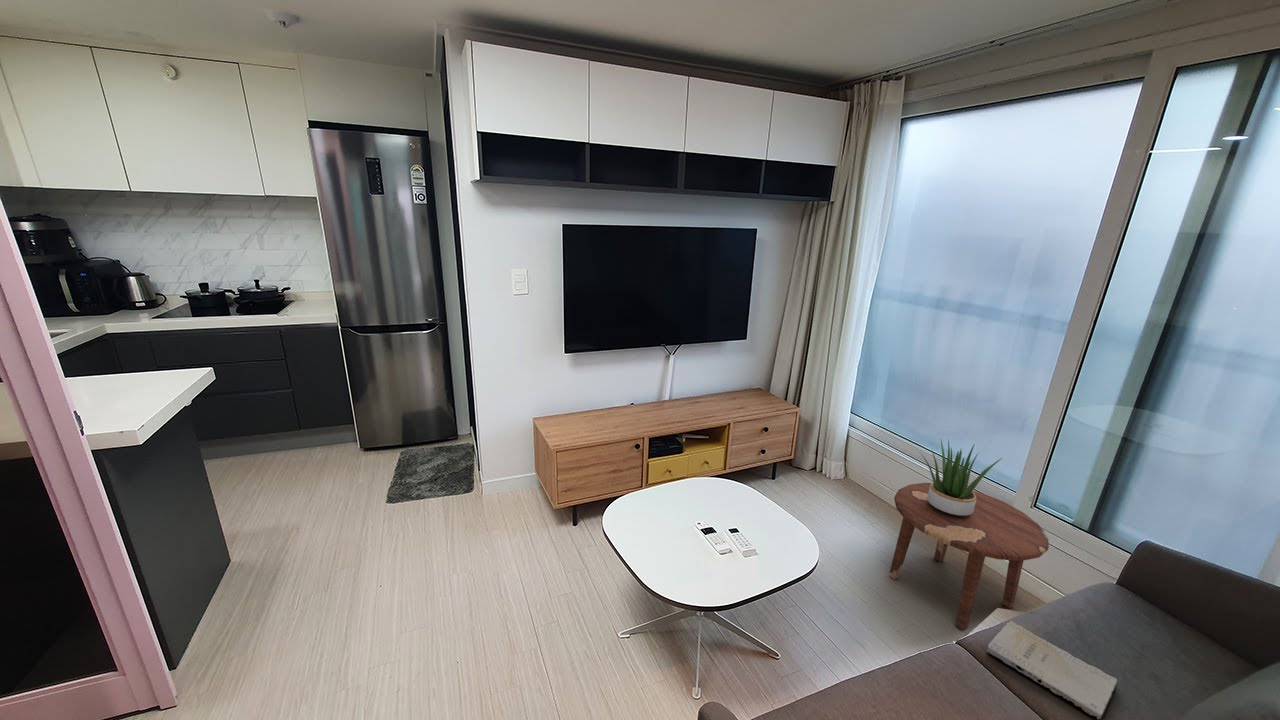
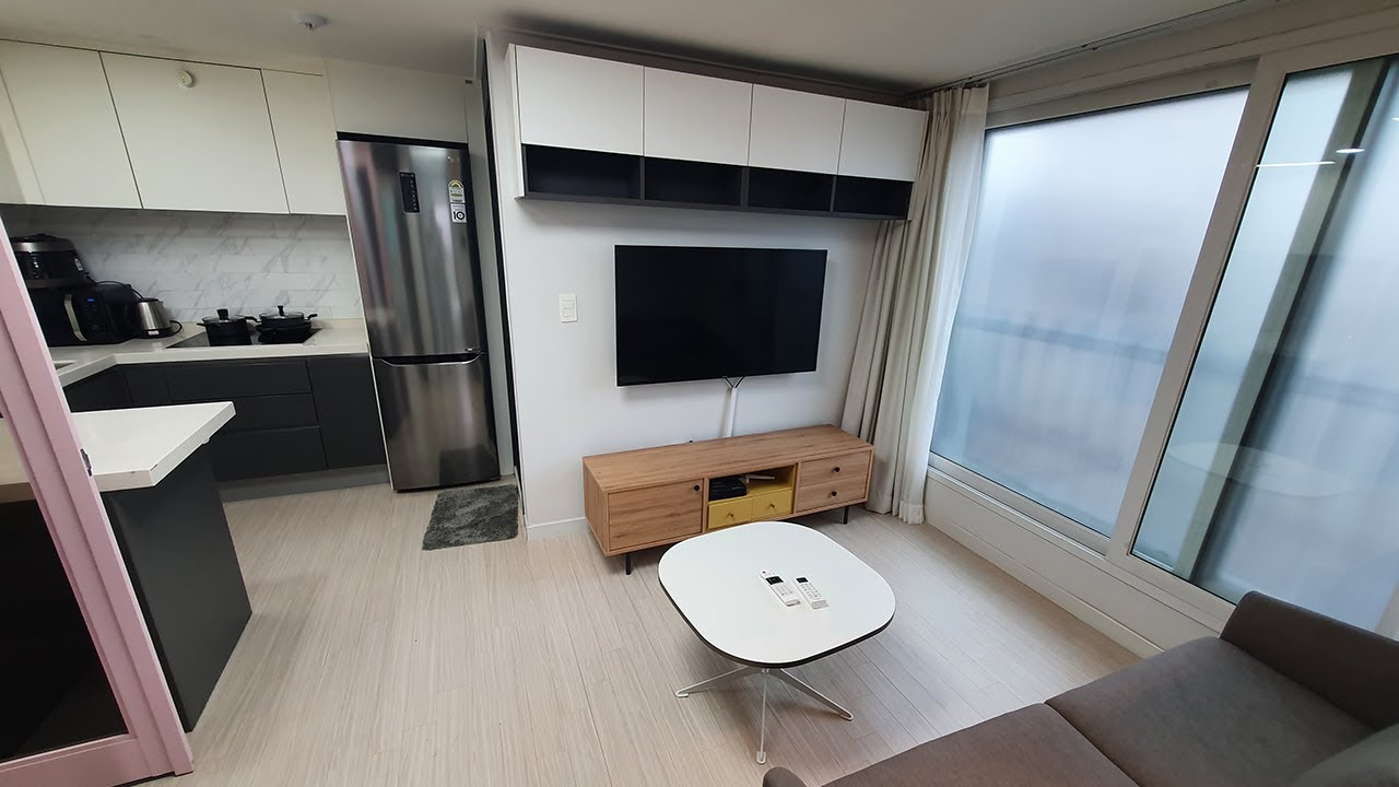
- potted plant [919,438,1003,516]
- book [986,620,1118,720]
- side table [888,482,1050,631]
